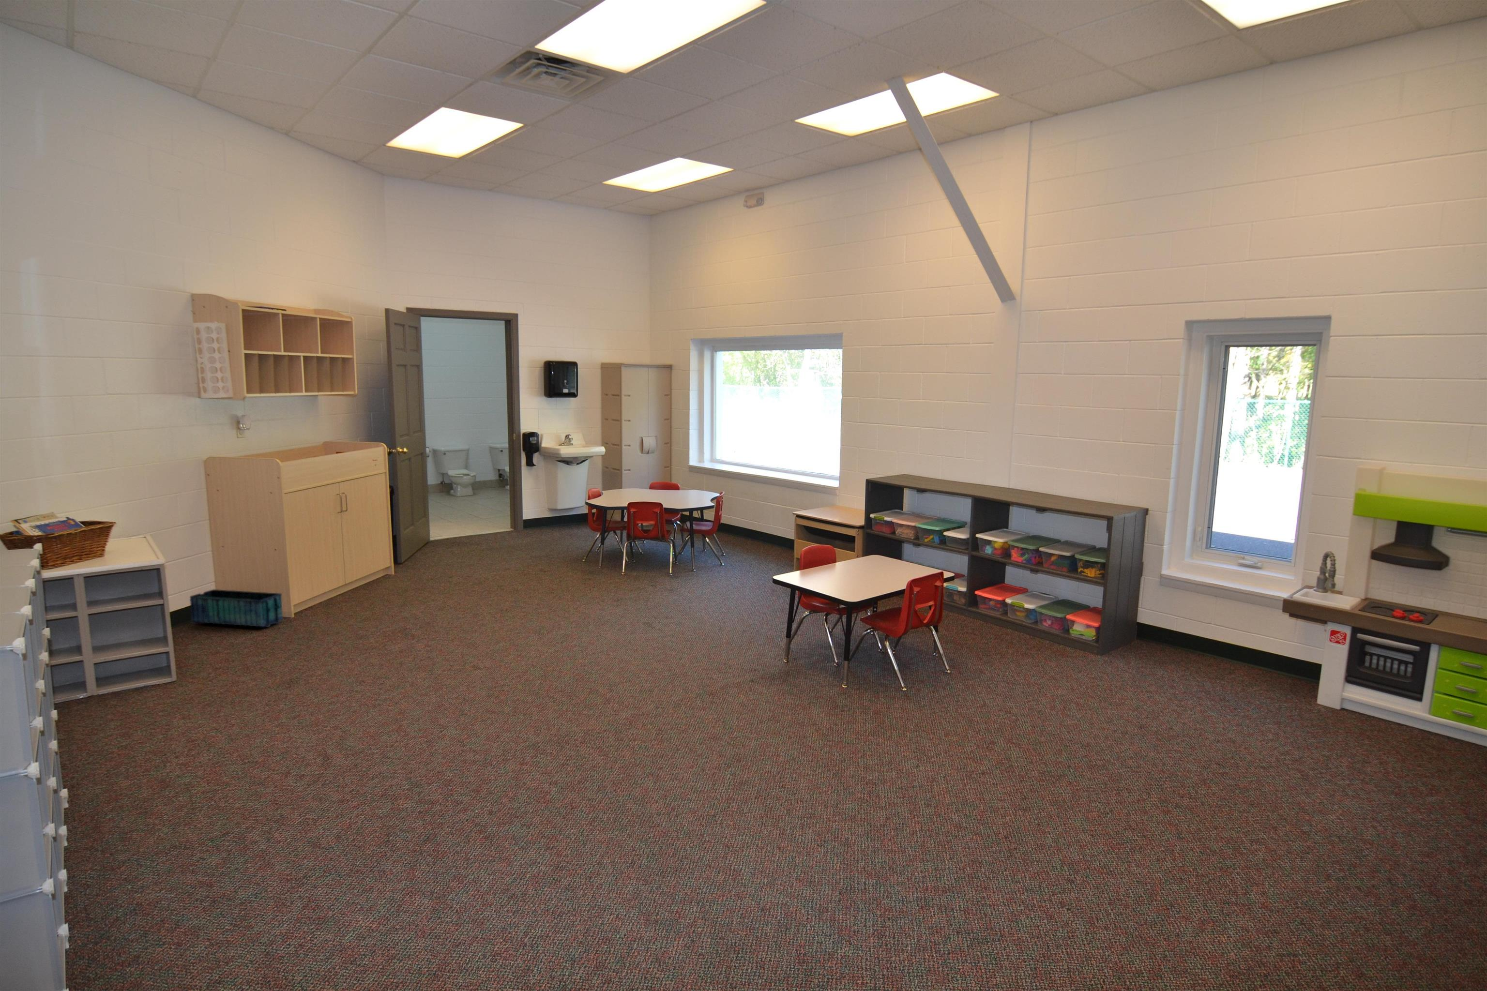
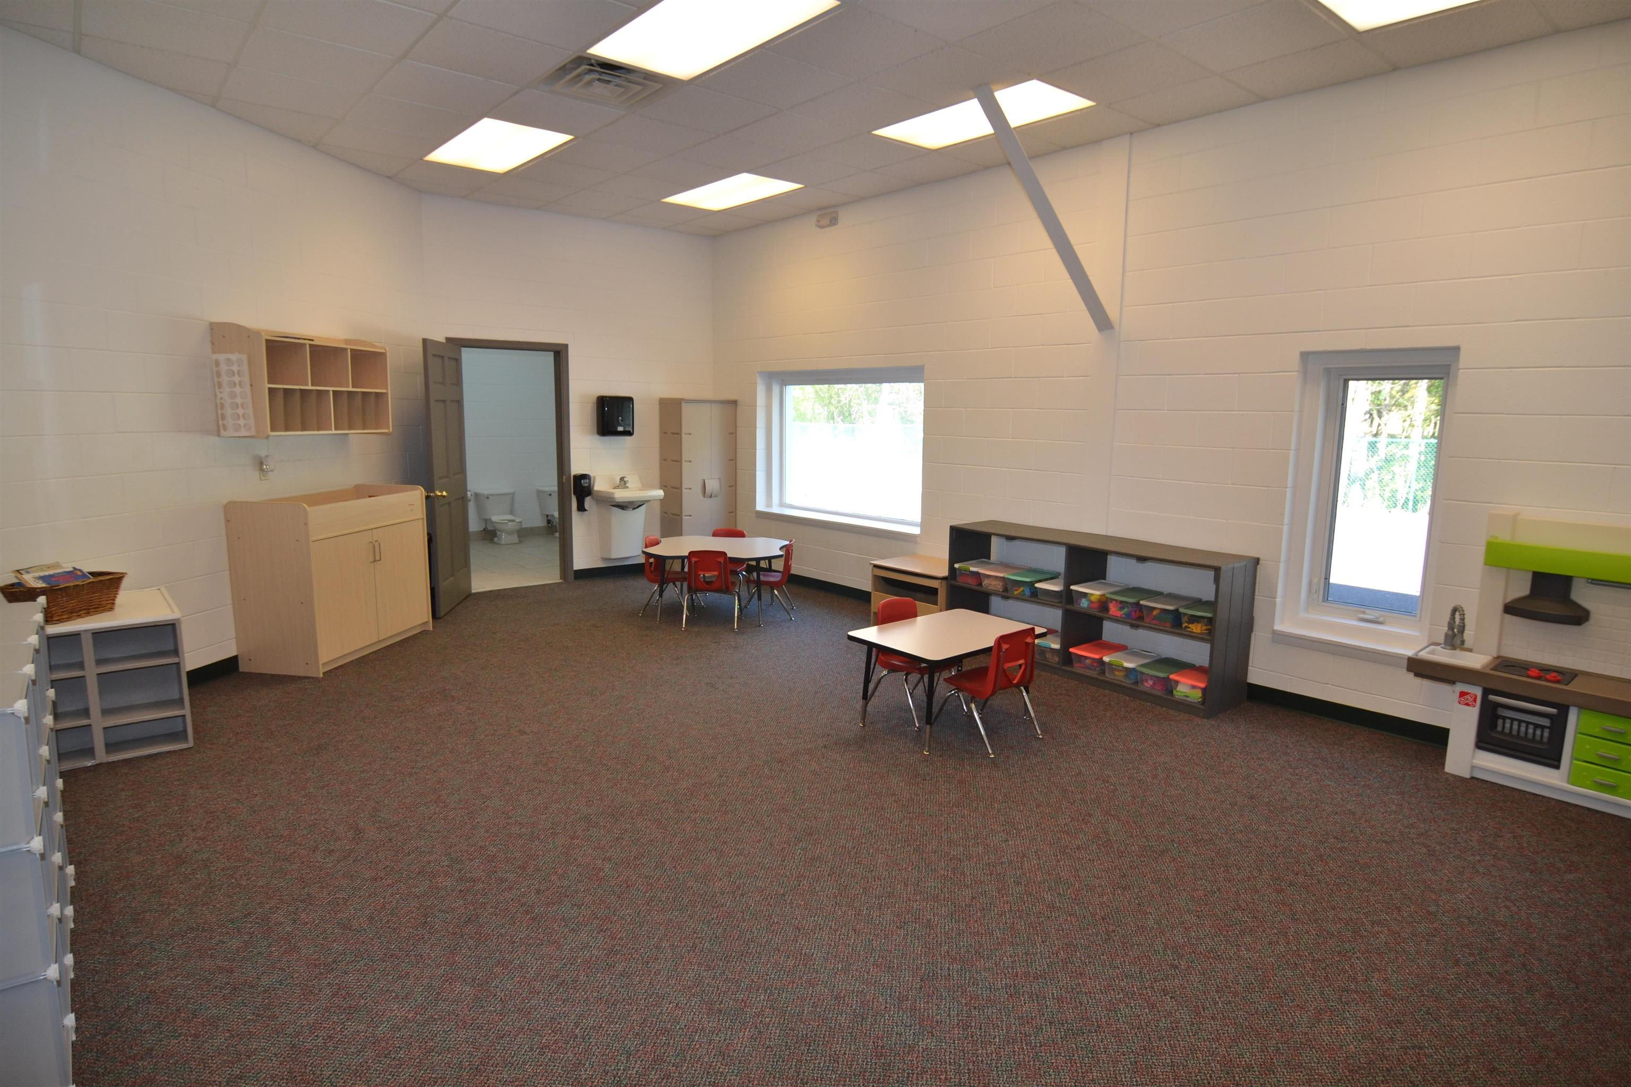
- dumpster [189,588,283,627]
